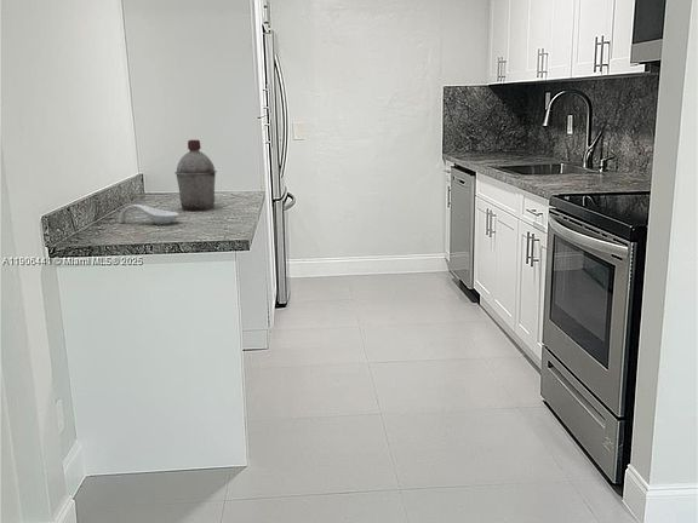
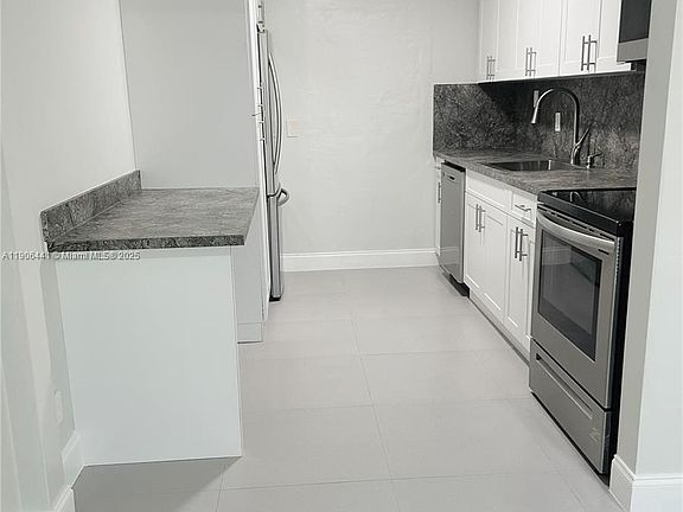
- canister [173,139,218,212]
- spoon rest [118,203,181,225]
